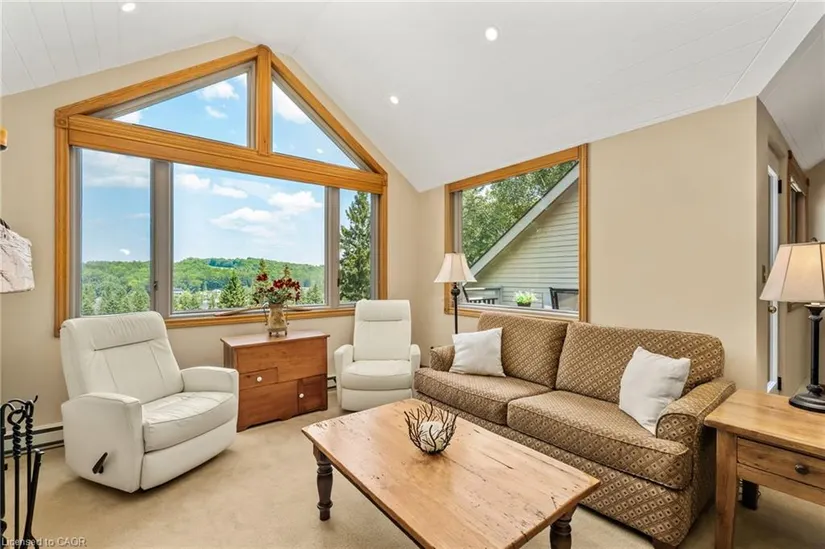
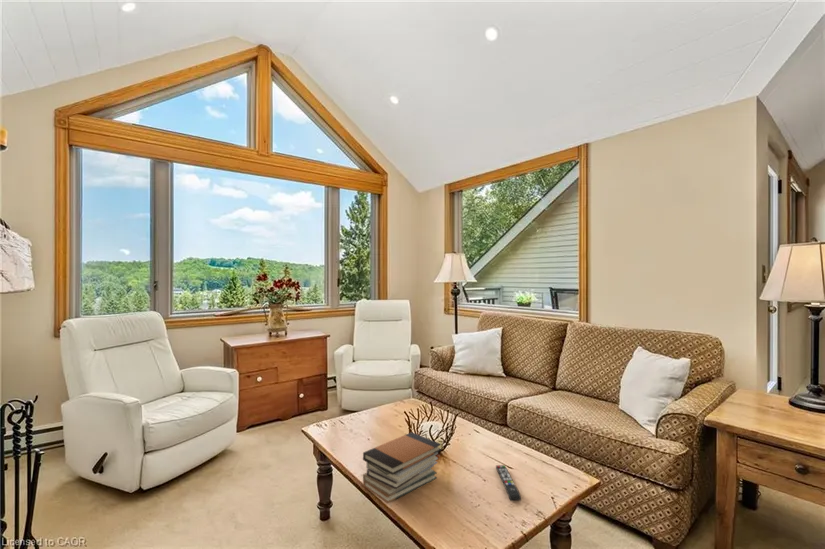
+ book stack [362,431,442,504]
+ remote control [495,464,522,501]
